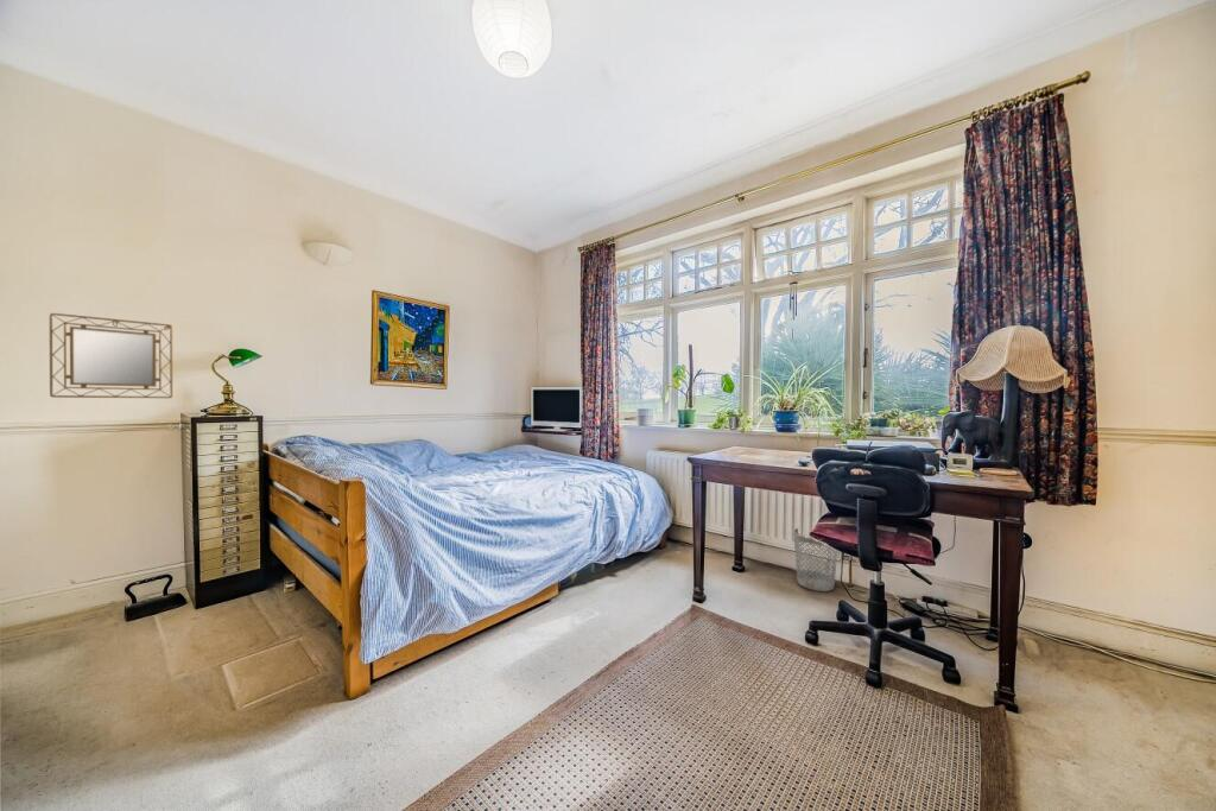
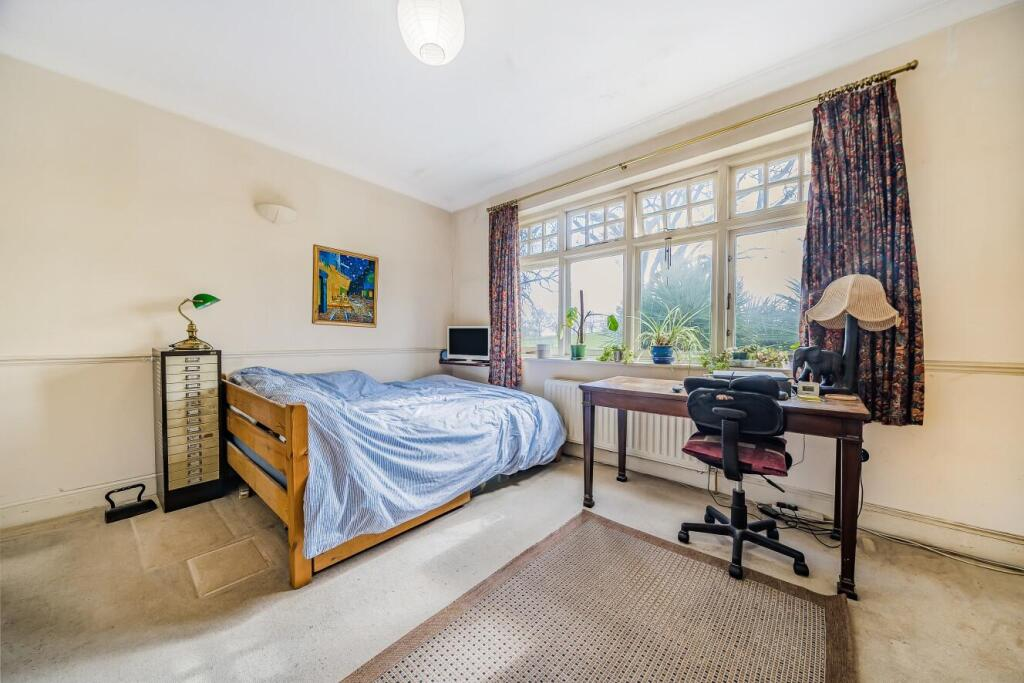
- wastebasket [792,527,838,593]
- home mirror [49,312,173,399]
